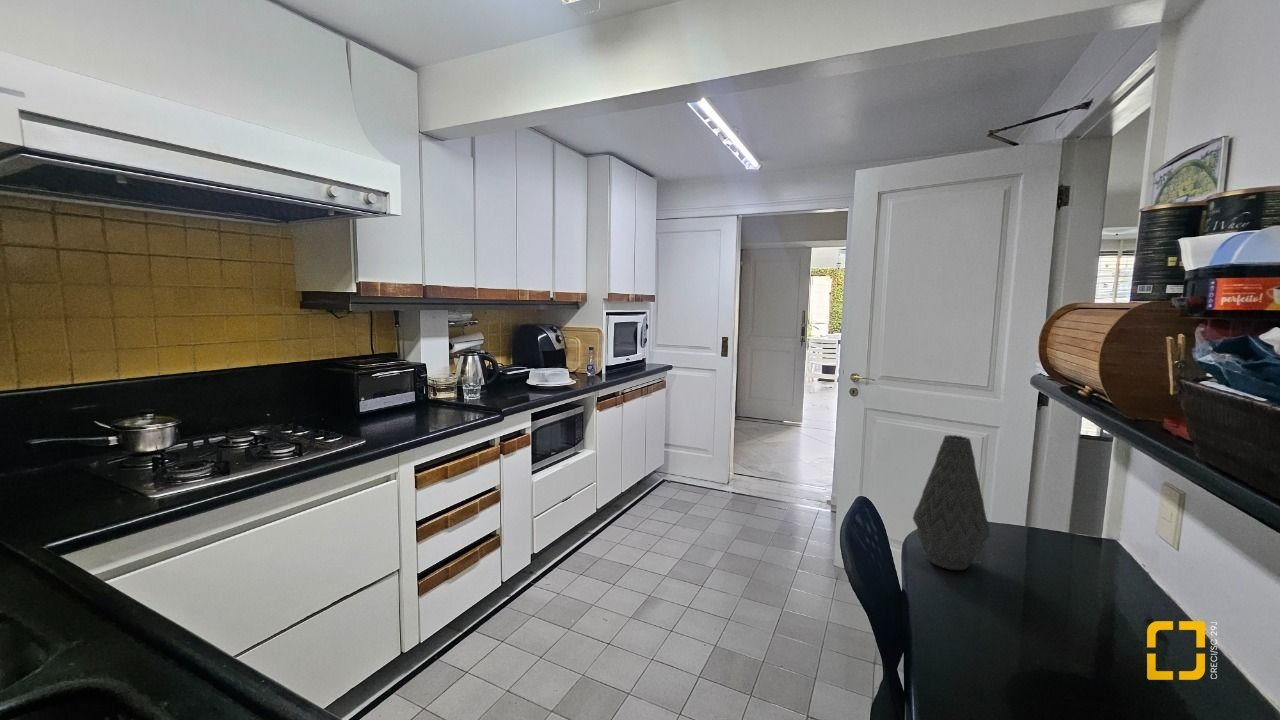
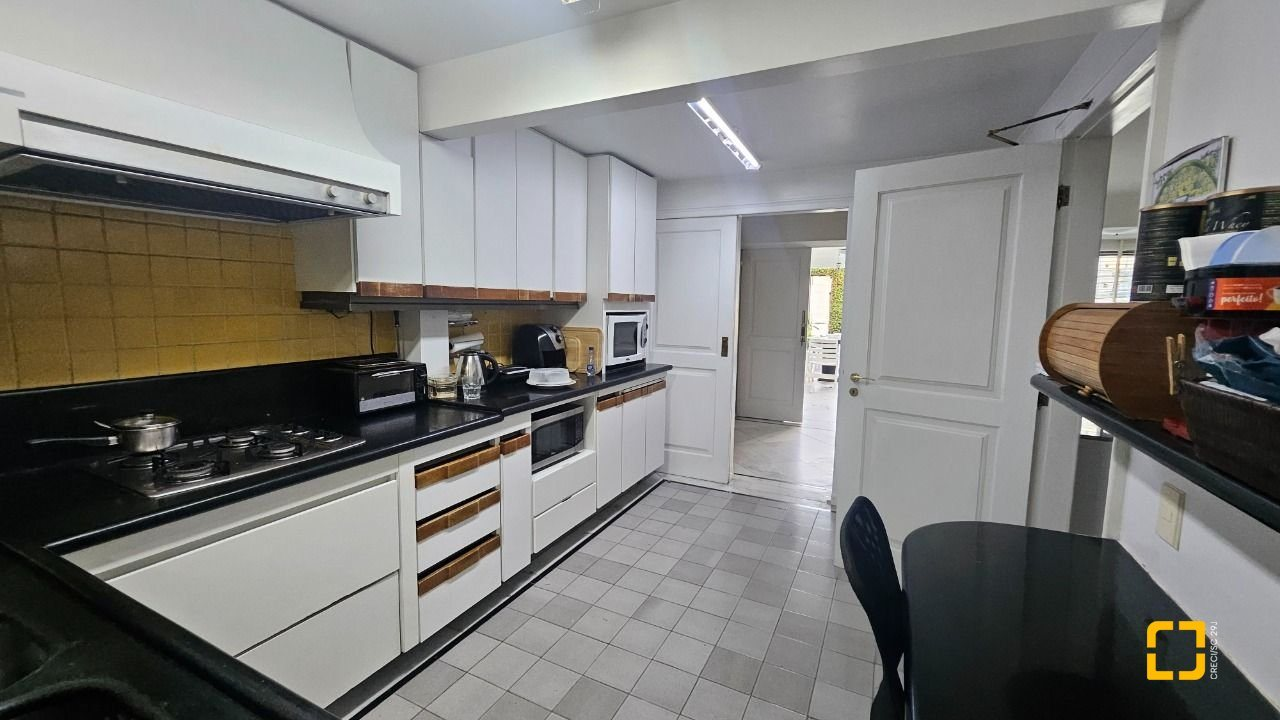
- vase [912,434,991,571]
